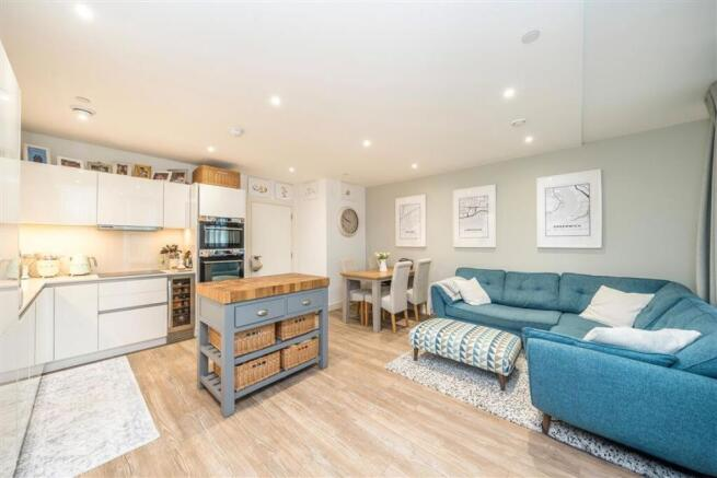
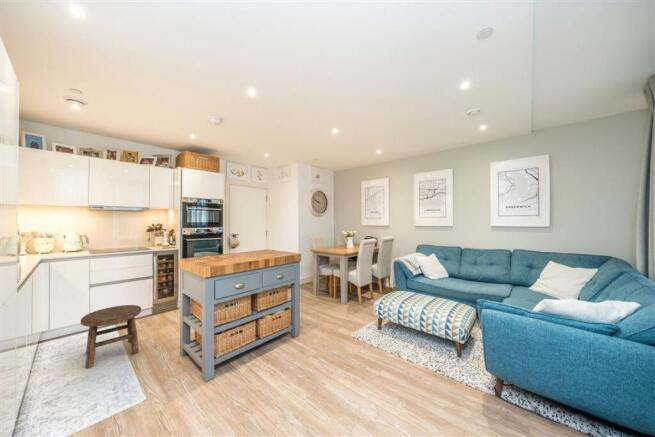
+ stool [80,304,142,369]
